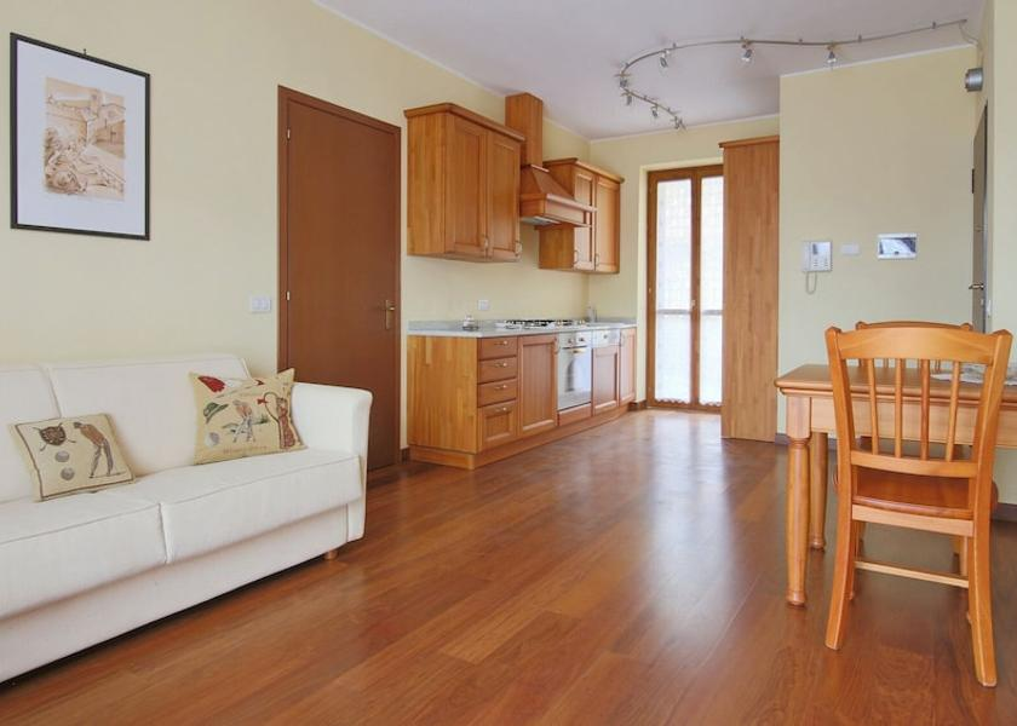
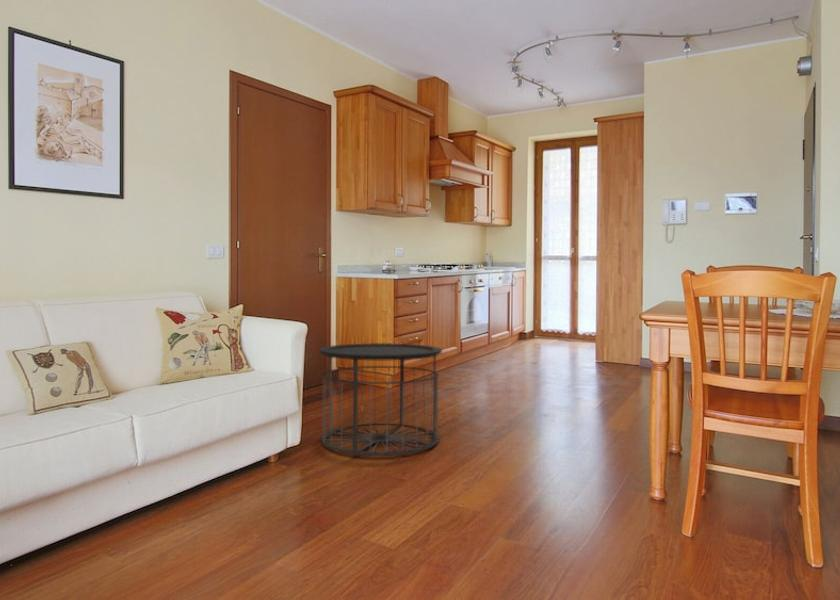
+ side table [318,342,443,457]
